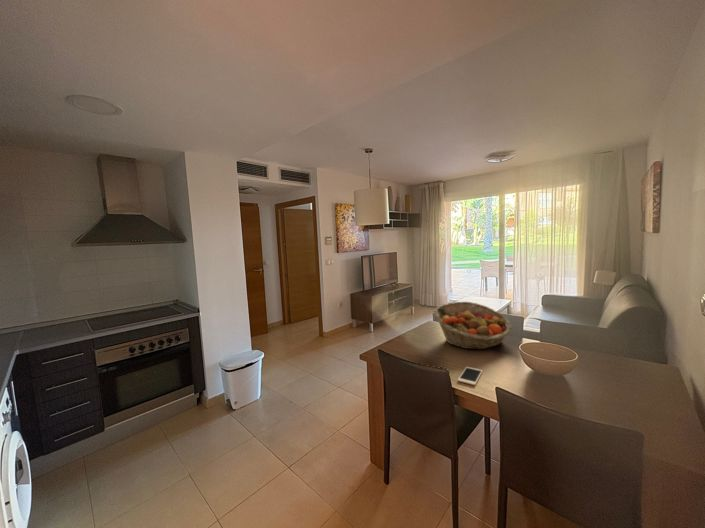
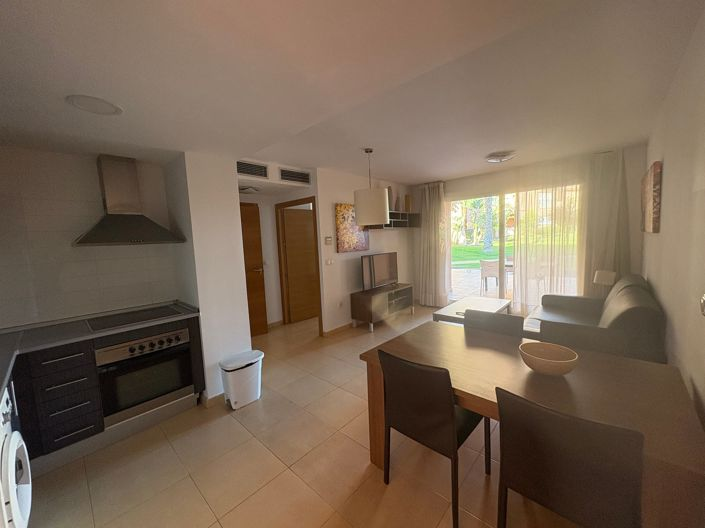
- fruit basket [433,301,513,351]
- cell phone [457,366,484,386]
